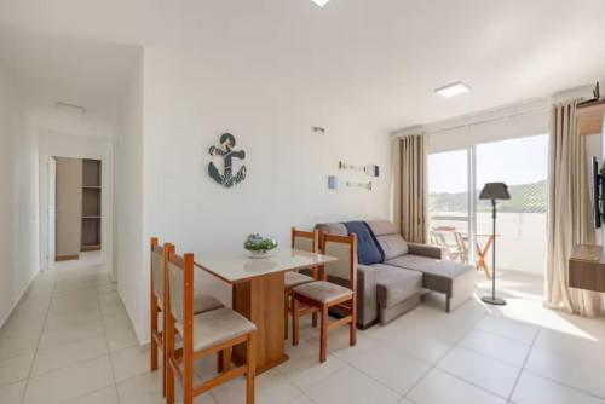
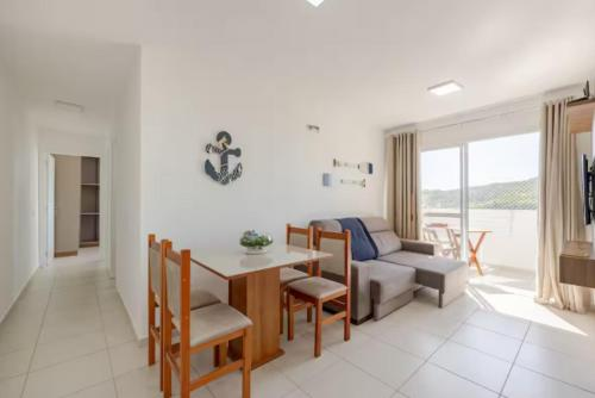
- floor lamp [478,181,512,306]
